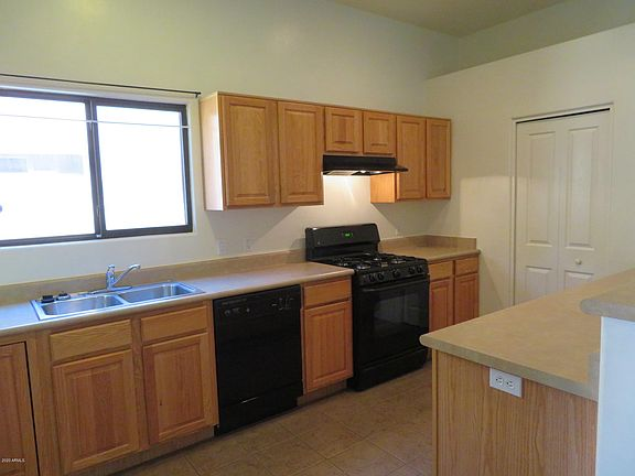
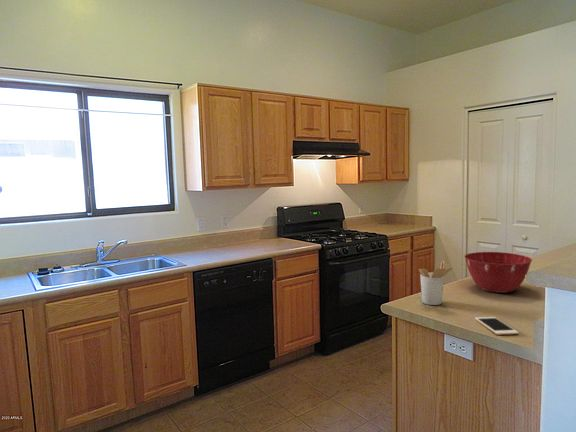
+ utensil holder [418,260,453,306]
+ mixing bowl [463,251,533,294]
+ cell phone [474,316,519,336]
